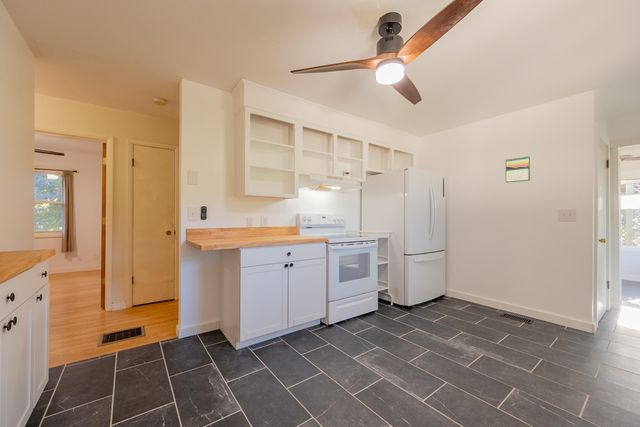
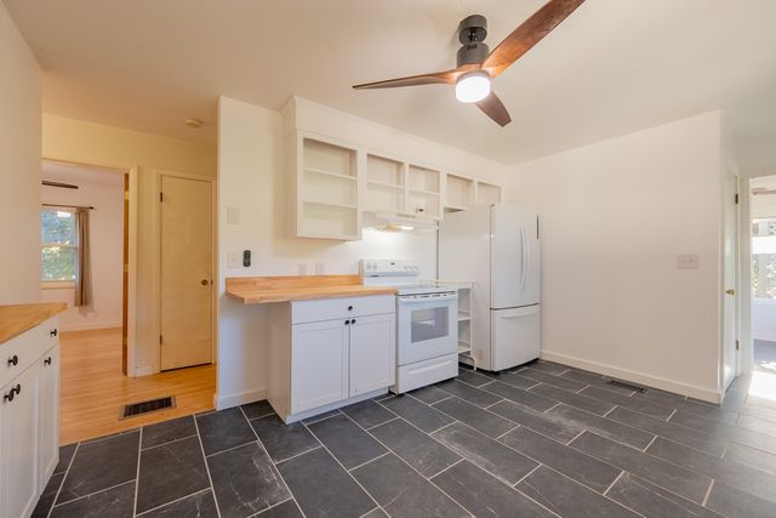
- calendar [505,155,531,184]
